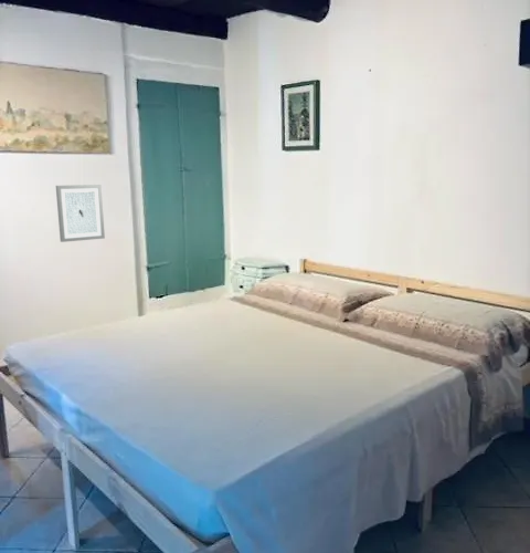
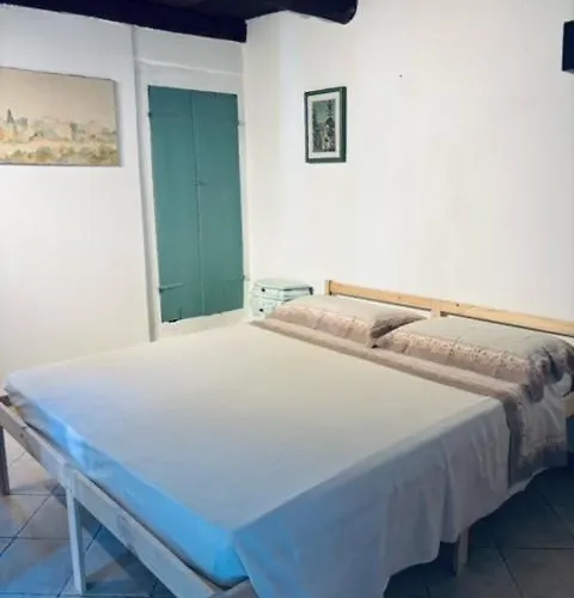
- wall art [55,184,106,243]
